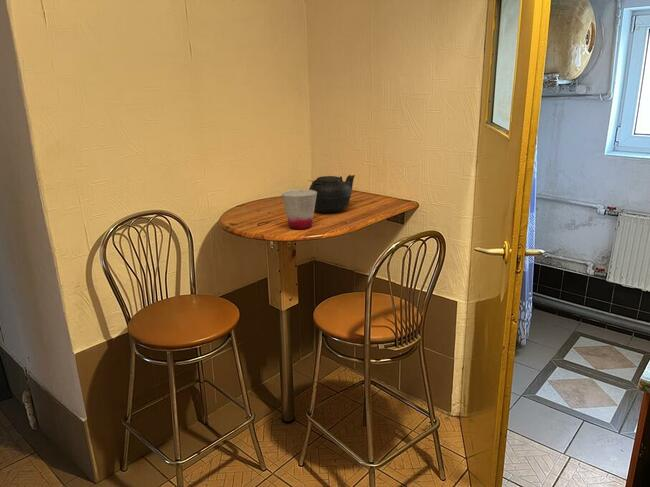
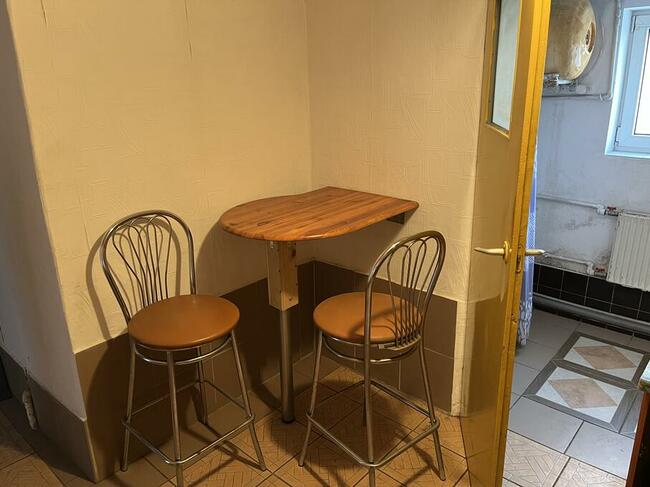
- cup [280,189,317,230]
- teapot [307,174,356,214]
